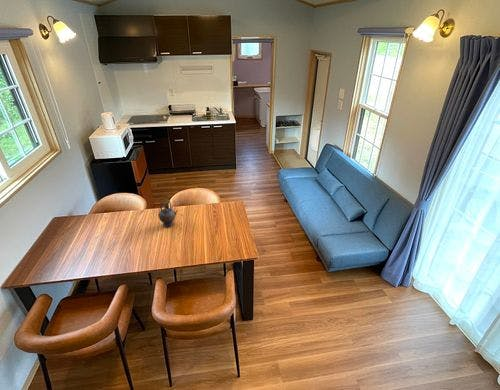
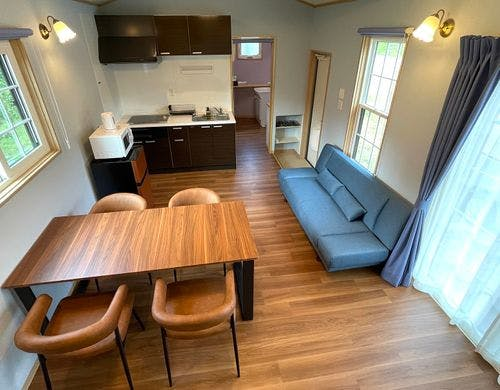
- teapot [158,199,180,228]
